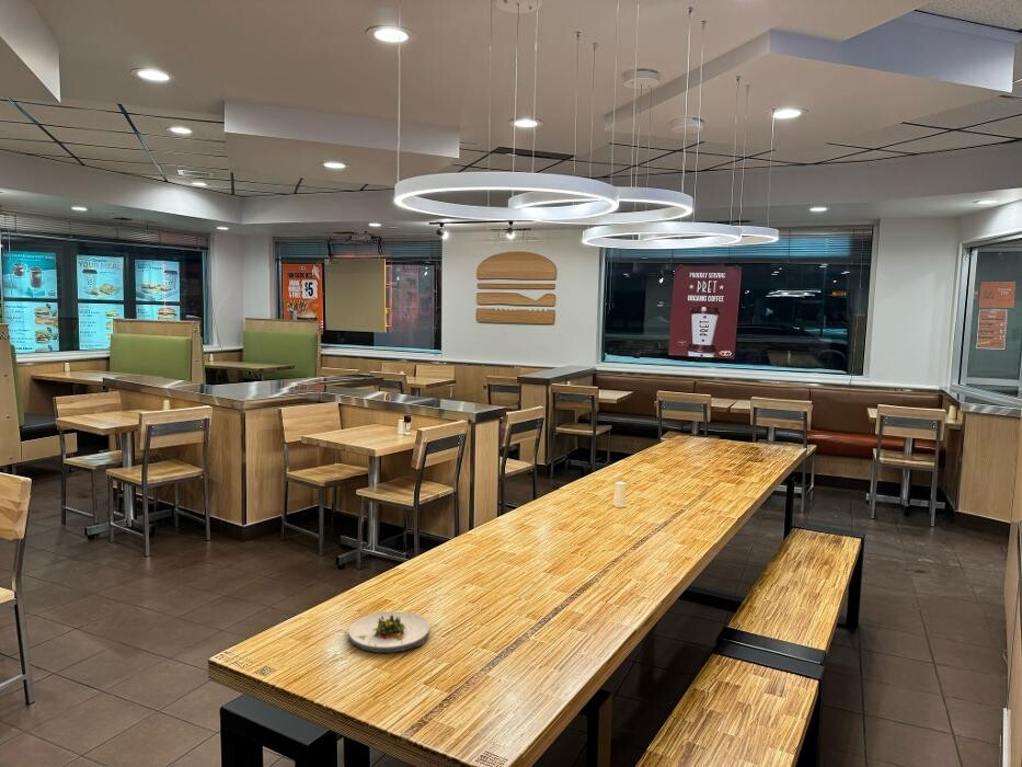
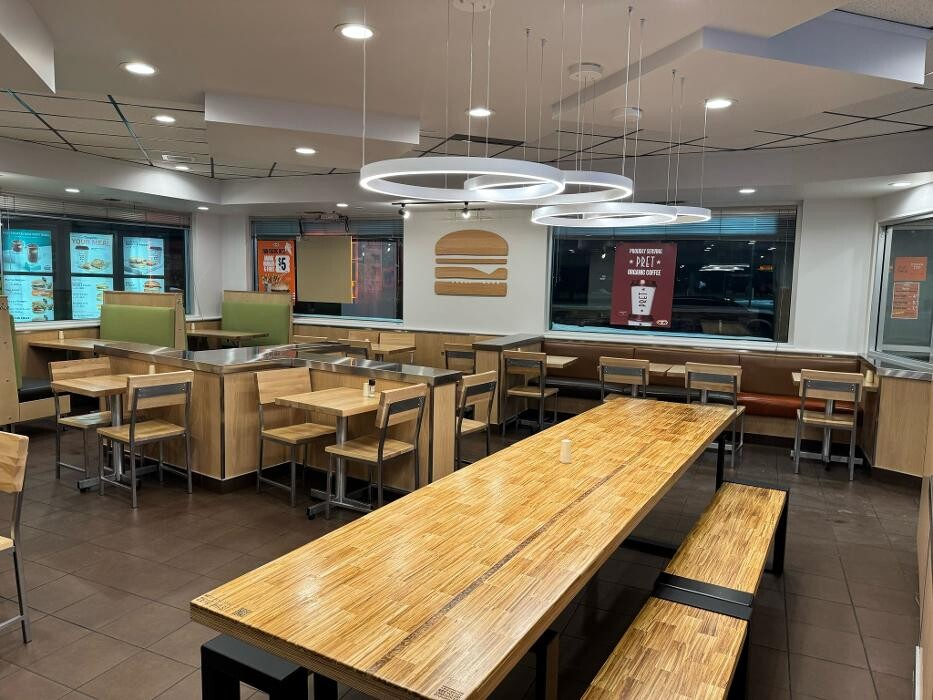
- salad plate [347,610,430,654]
